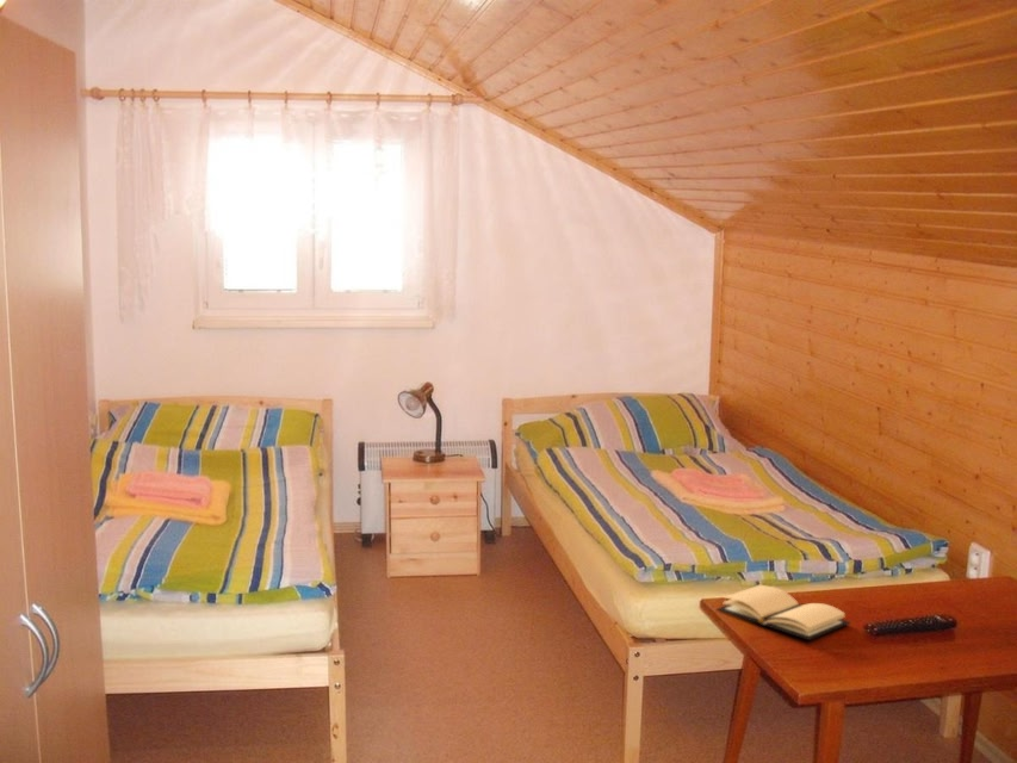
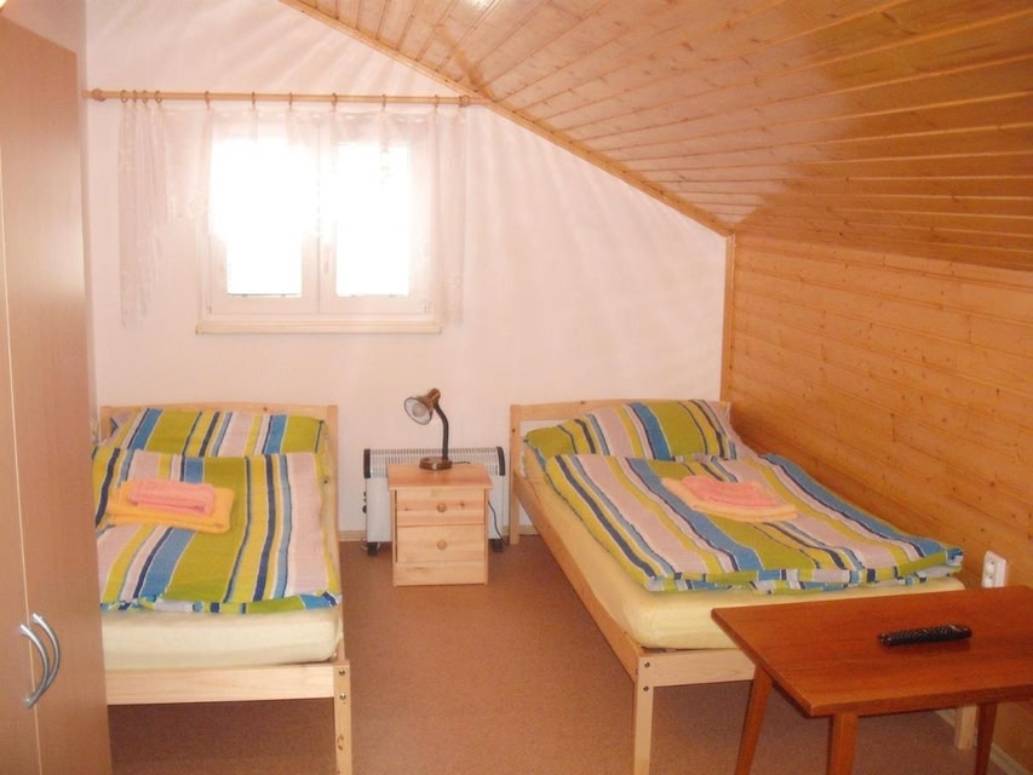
- book [715,584,852,641]
